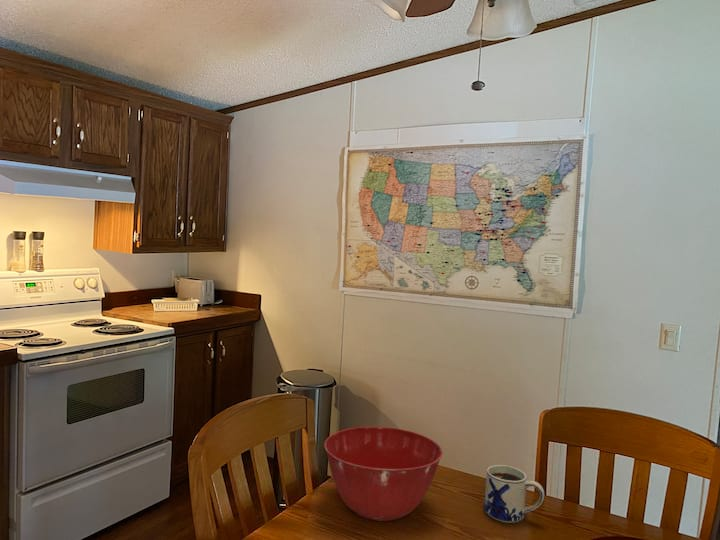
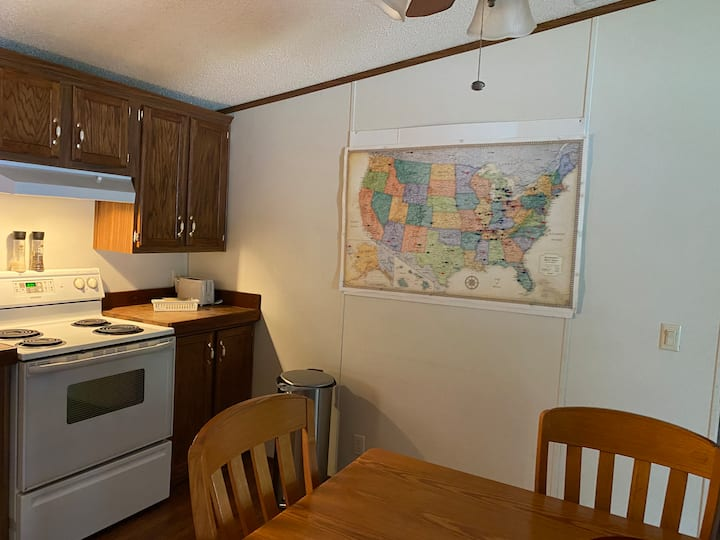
- mug [483,464,545,523]
- mixing bowl [323,426,443,522]
